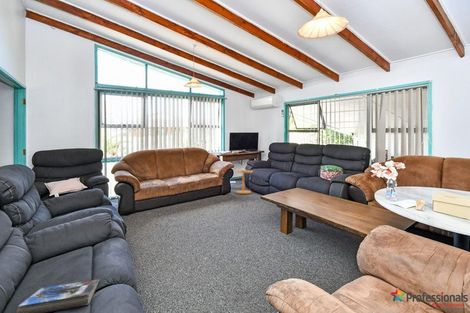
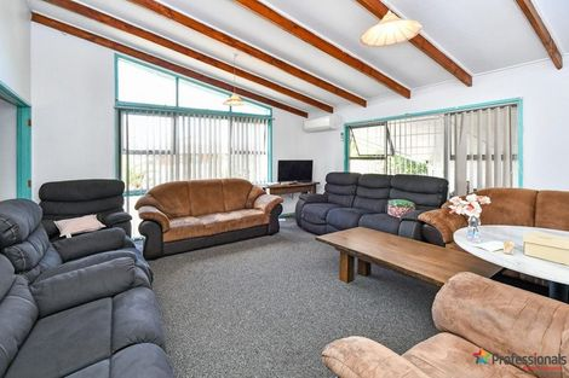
- side table [233,168,254,195]
- magazine [16,278,101,313]
